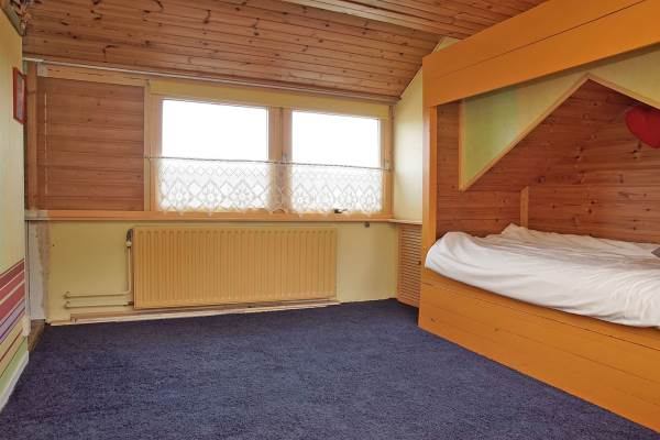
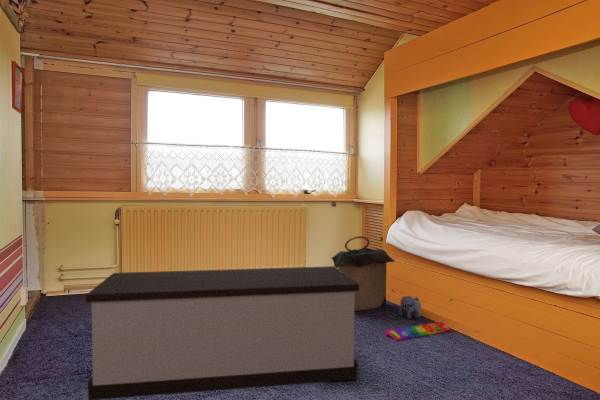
+ knob puzzle [384,321,453,342]
+ plush toy [398,295,422,320]
+ bench [85,265,359,400]
+ laundry hamper [330,235,396,312]
